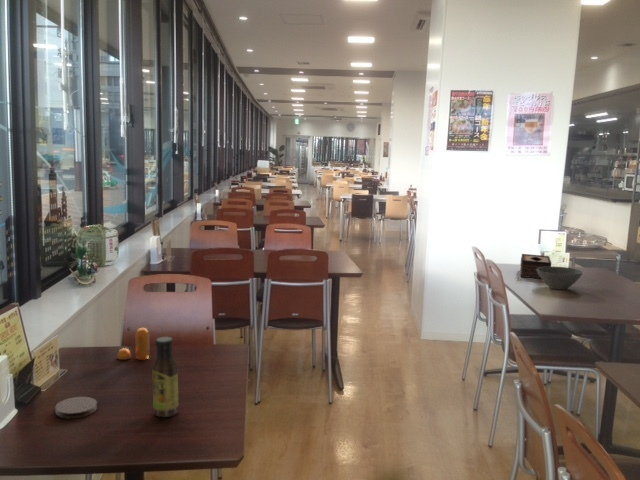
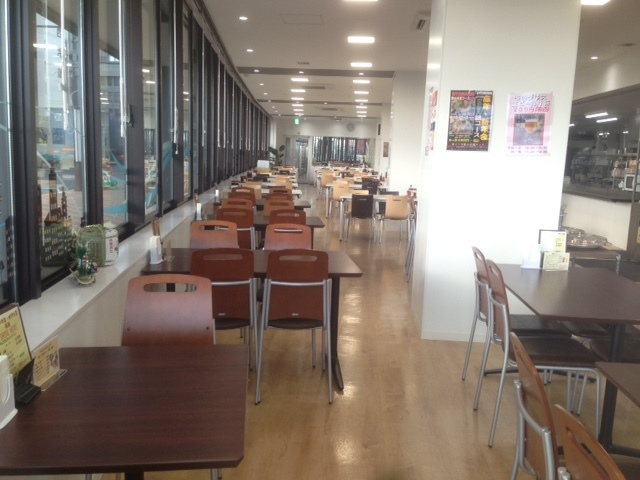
- tissue box [519,253,552,279]
- sauce bottle [151,336,179,418]
- coaster [54,396,98,419]
- pepper shaker [116,327,150,361]
- bowl [537,266,584,290]
